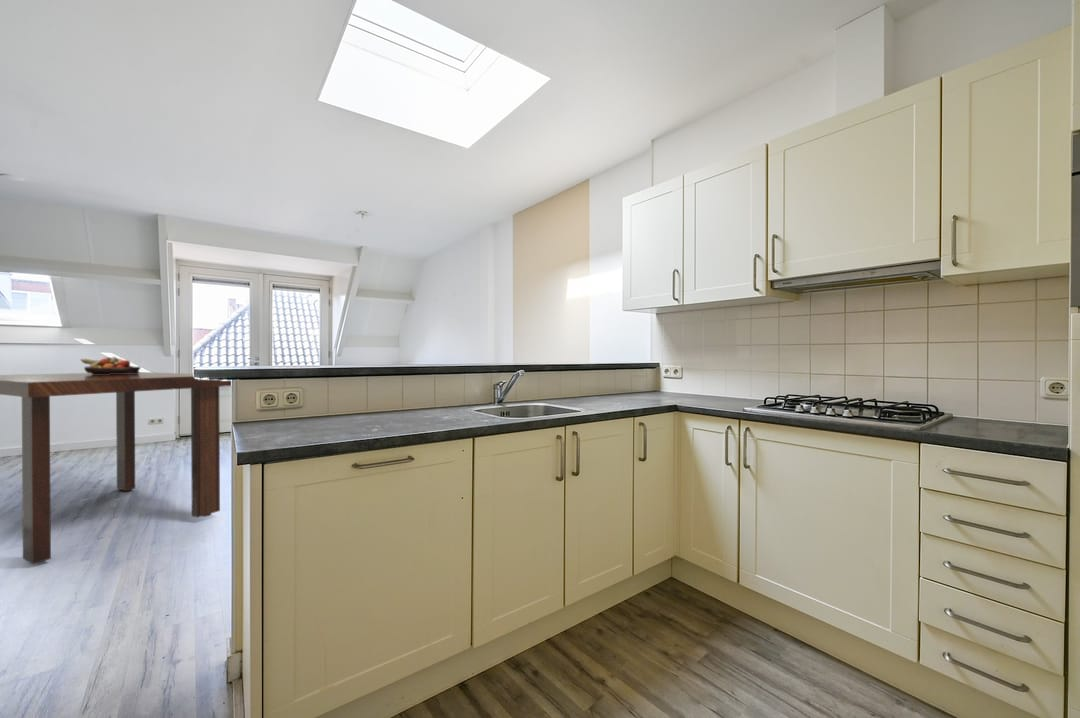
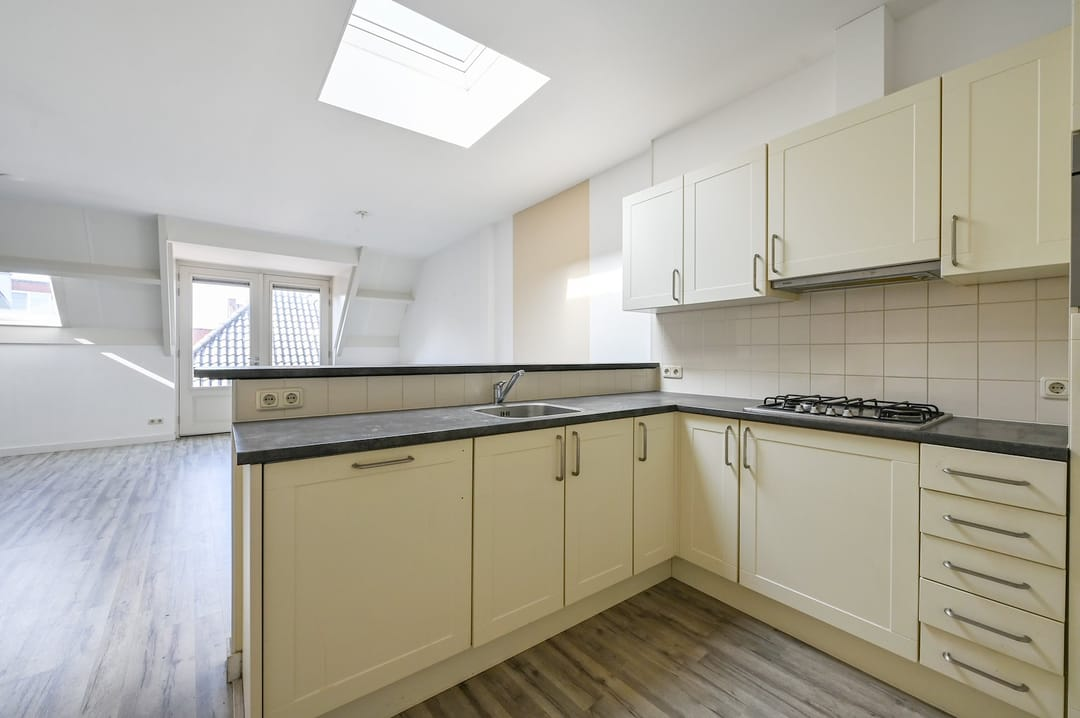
- dining table [0,371,232,565]
- fruit bowl [80,356,142,375]
